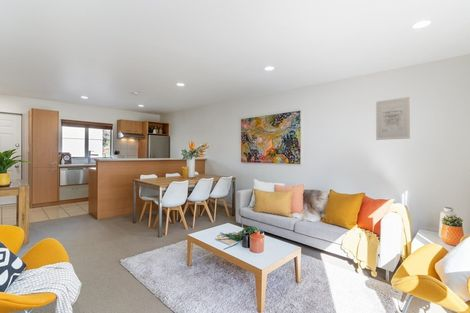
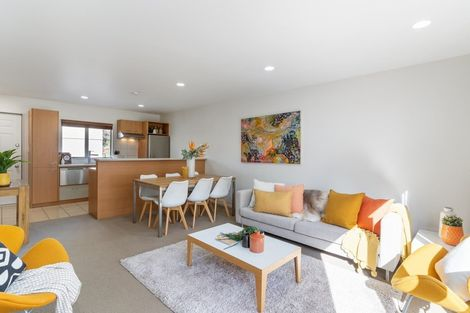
- wall art [375,96,411,141]
